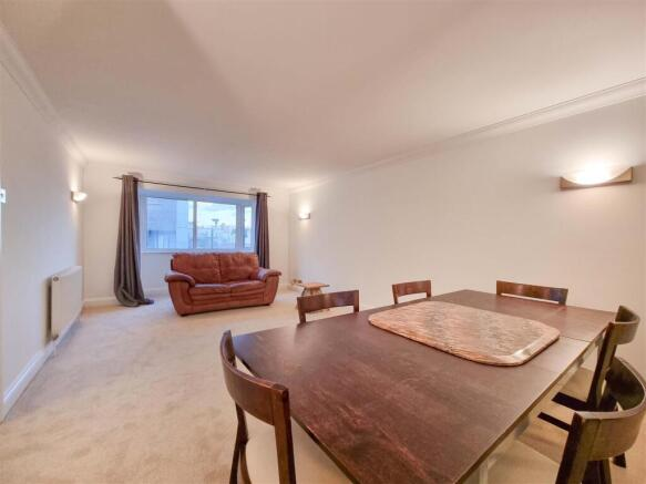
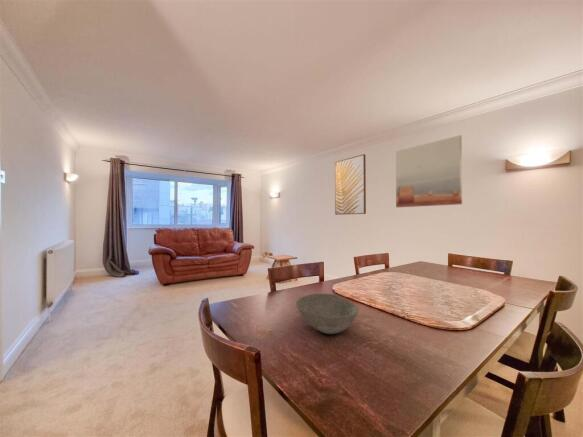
+ wall art [395,134,463,208]
+ bowl [295,293,360,335]
+ wall art [334,153,367,216]
